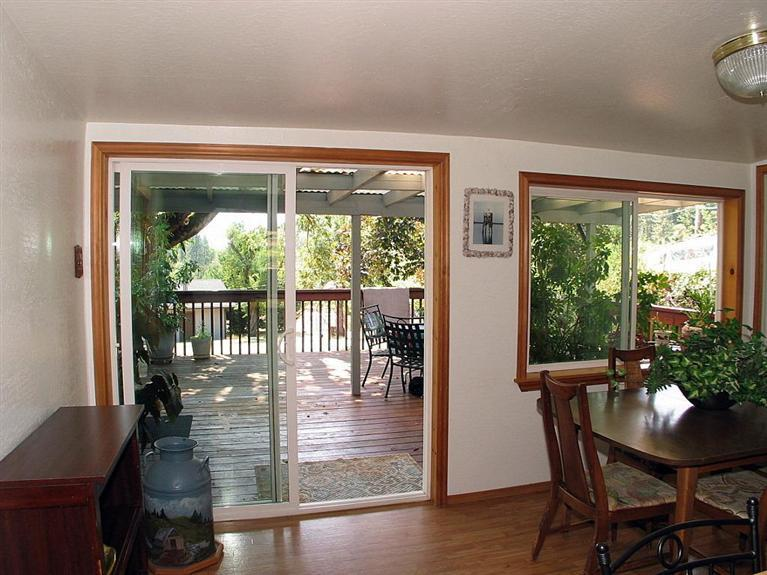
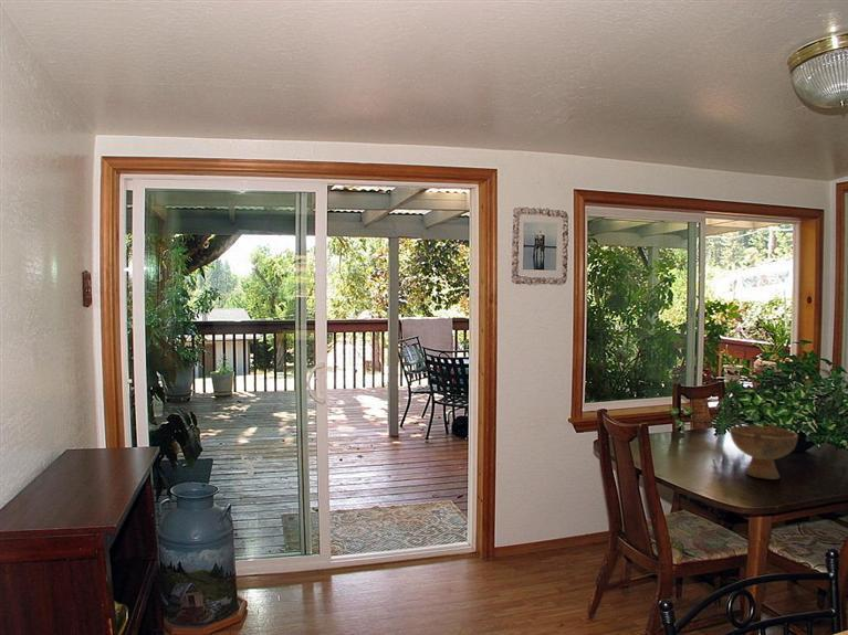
+ ceramic bowl [729,423,799,480]
